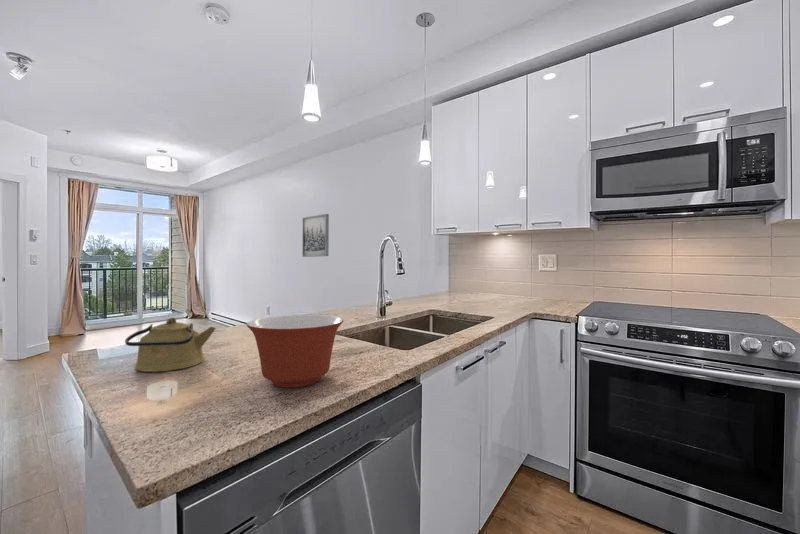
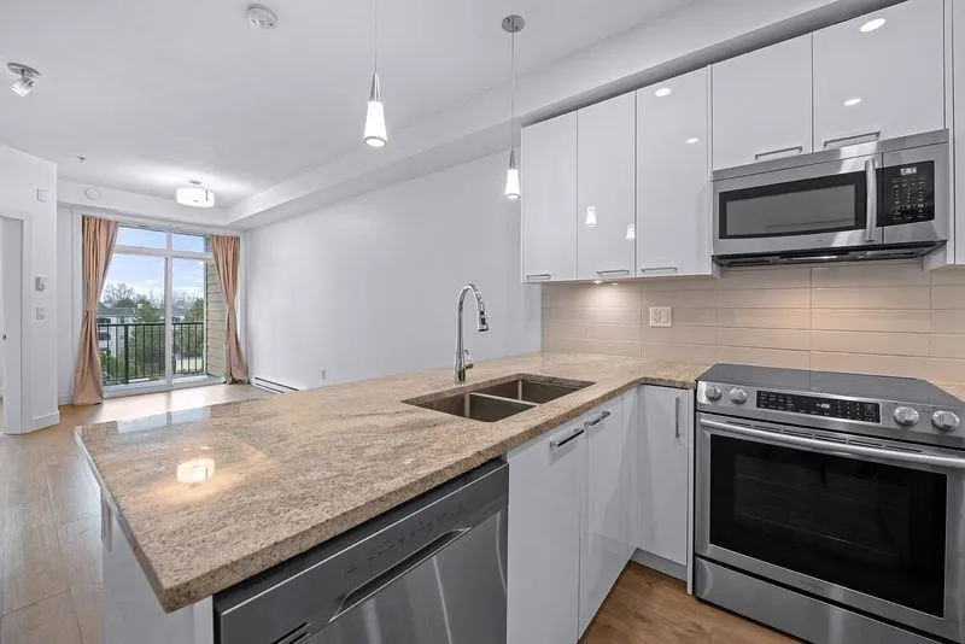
- mixing bowl [245,314,344,388]
- kettle [124,317,217,373]
- wall art [301,213,330,258]
